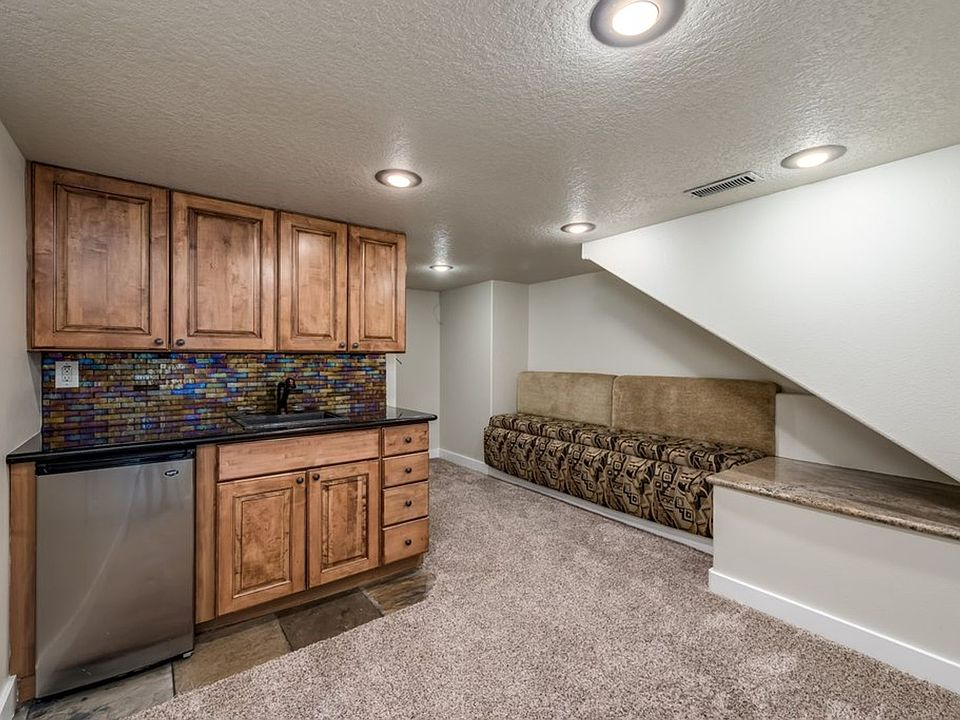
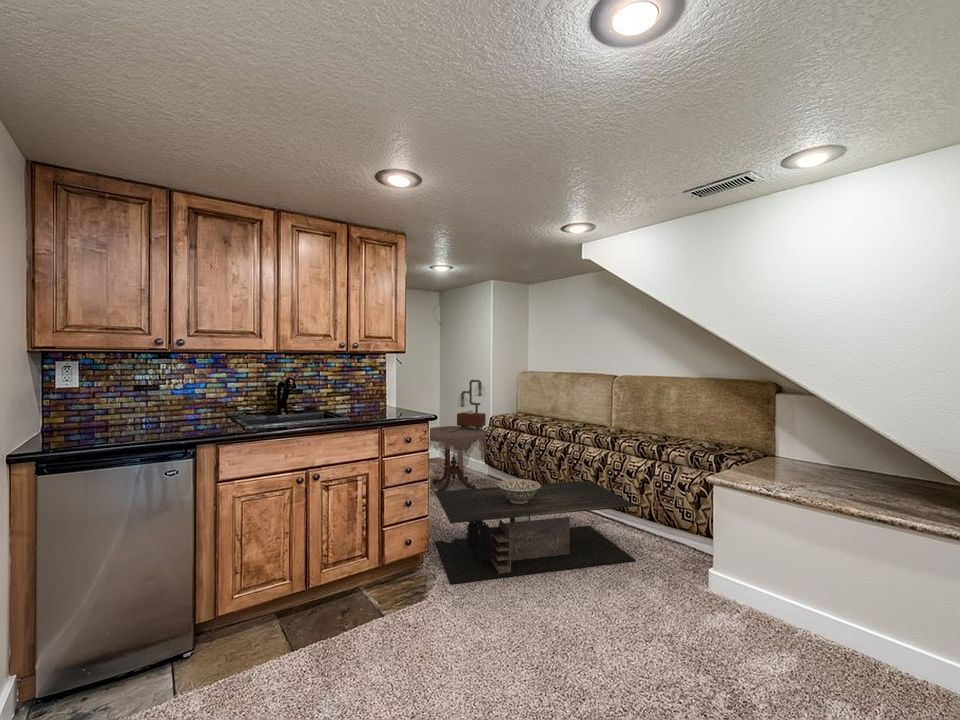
+ side table [429,425,487,491]
+ coffee table [434,479,637,585]
+ table lamp [440,379,487,432]
+ decorative bowl [497,478,541,504]
